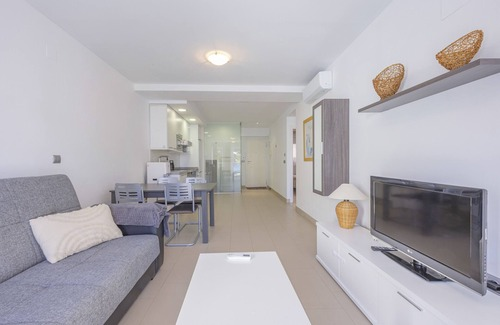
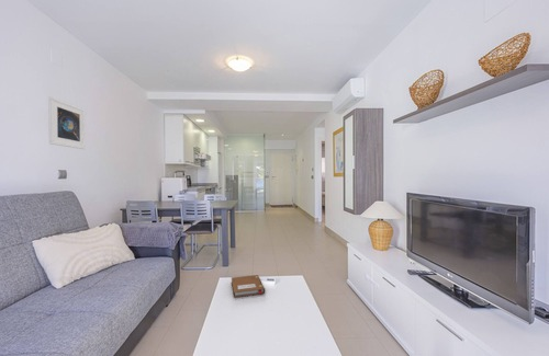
+ notebook [231,274,266,298]
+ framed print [47,95,87,150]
